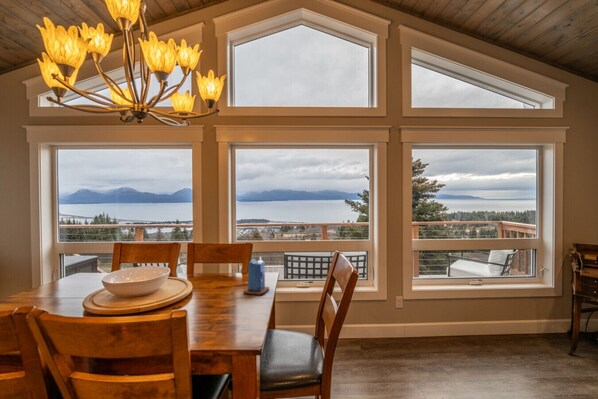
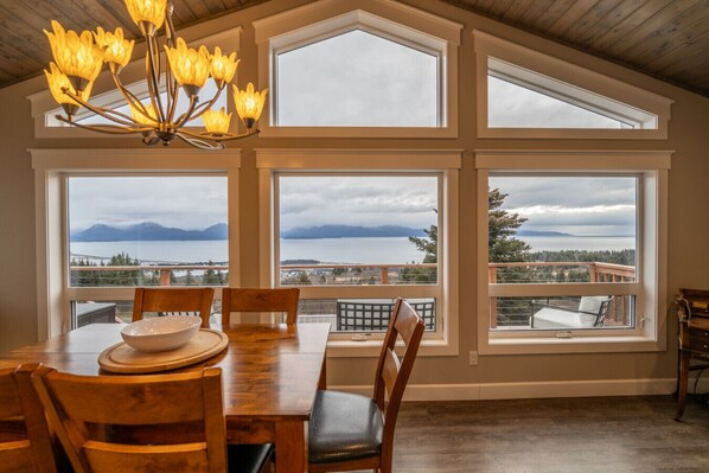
- candle [242,255,271,296]
